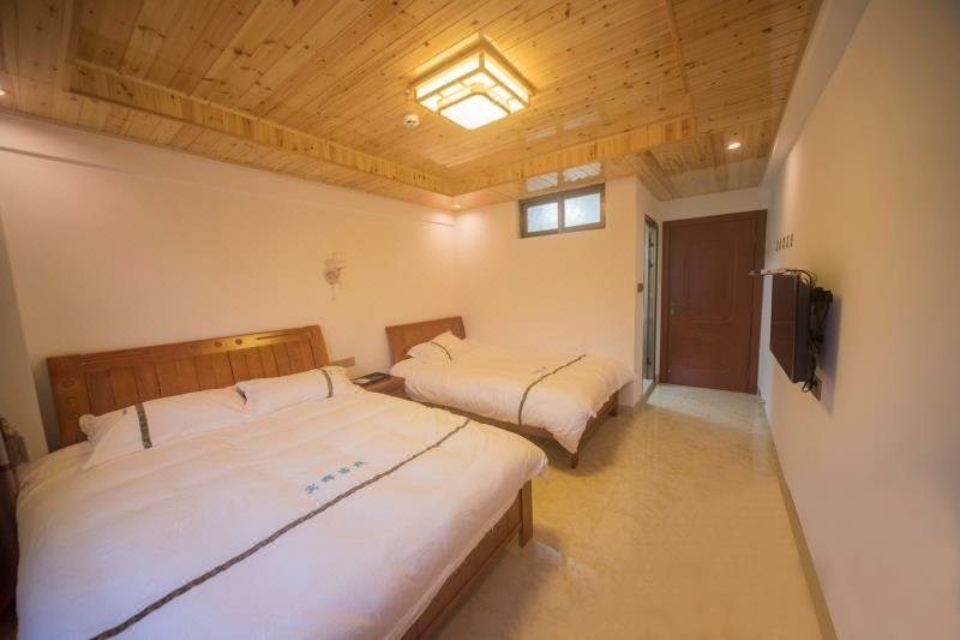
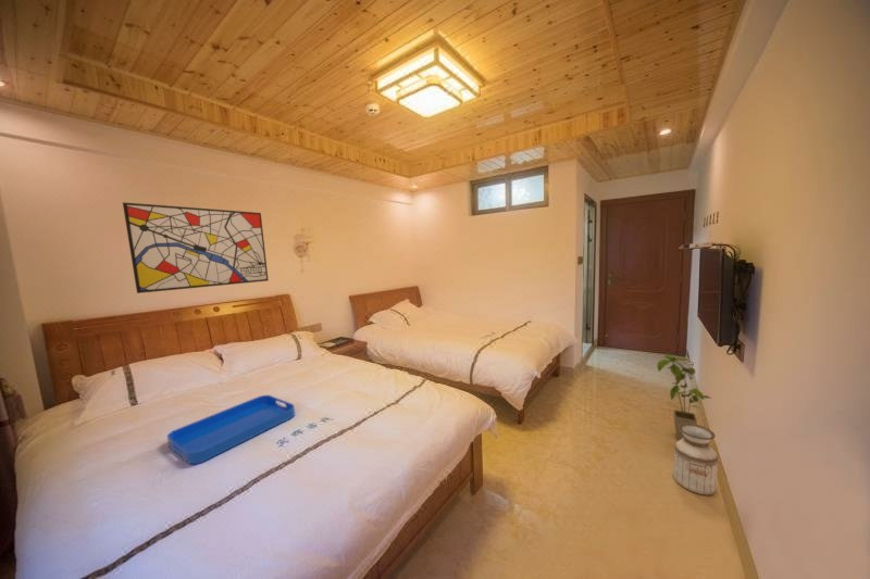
+ wall art [122,201,270,294]
+ planter [672,424,719,496]
+ serving tray [166,394,296,465]
+ house plant [656,354,713,440]
